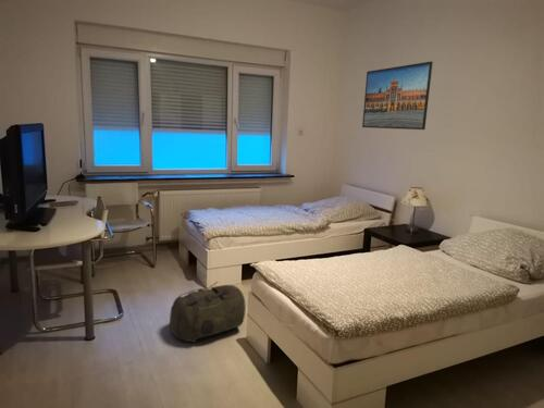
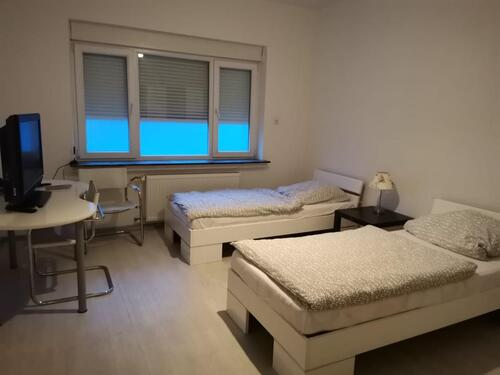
- backpack [169,281,247,344]
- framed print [361,61,434,131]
